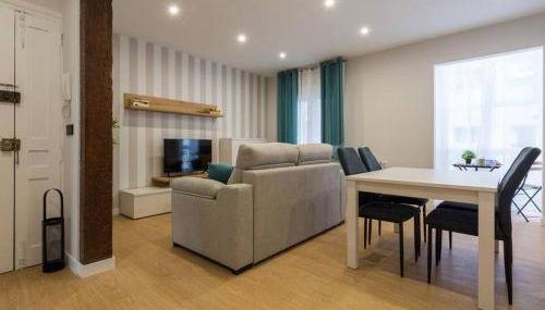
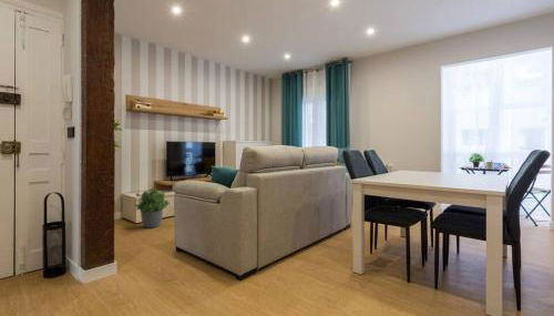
+ potted plant [134,187,171,228]
